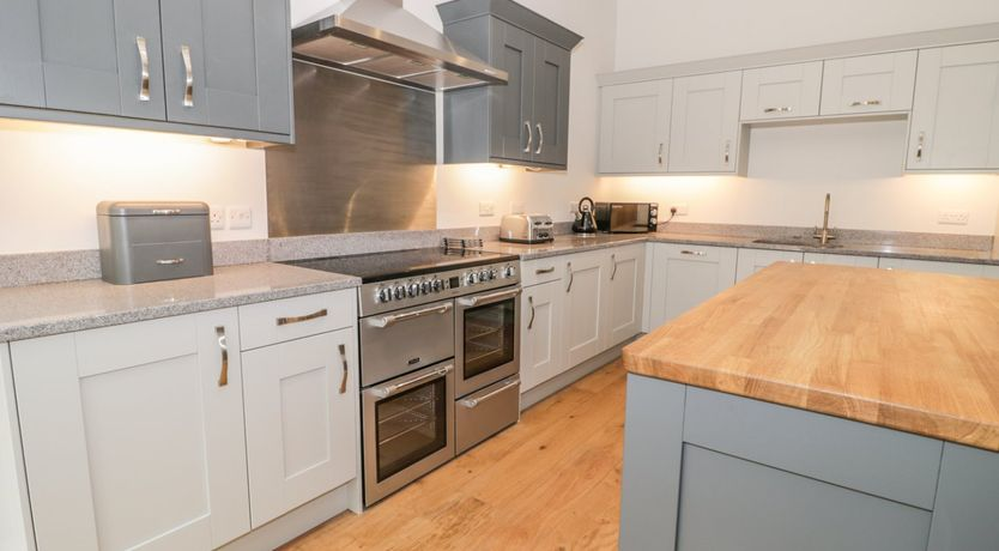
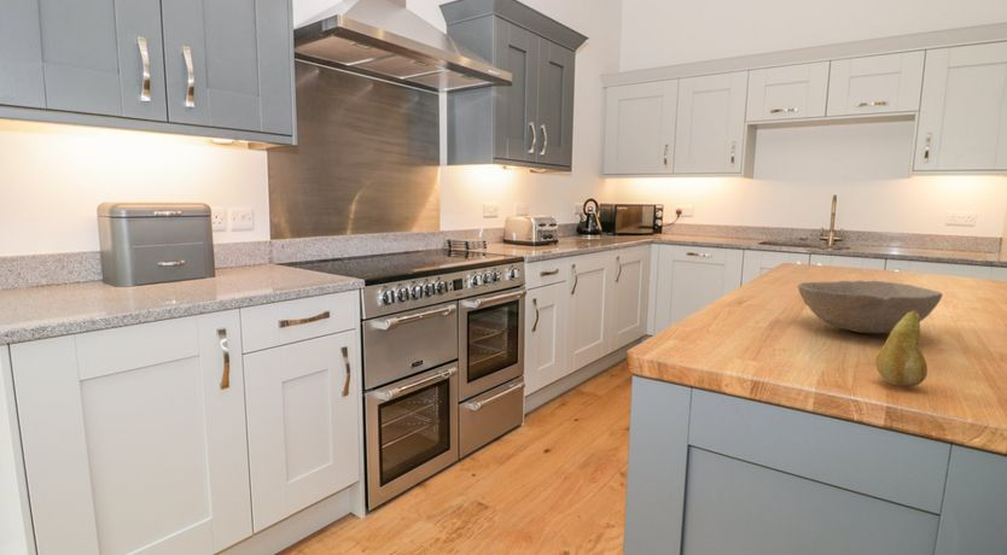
+ fruit [875,310,929,387]
+ bowl [797,280,943,334]
